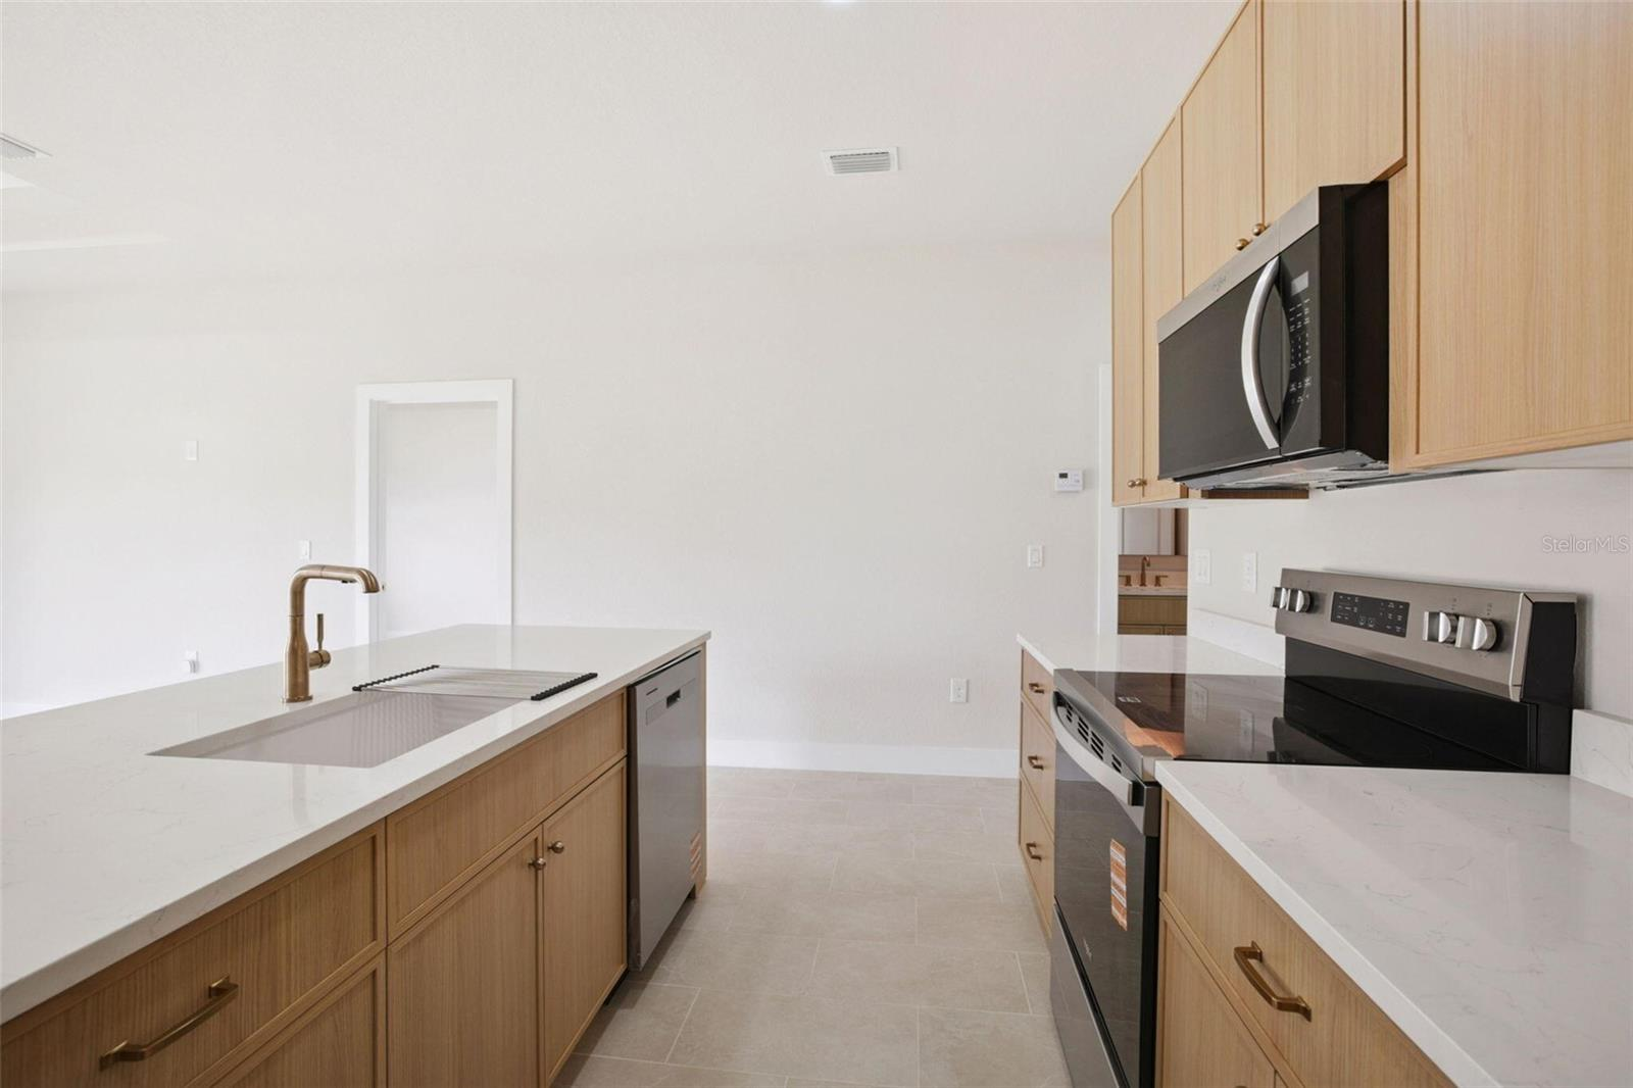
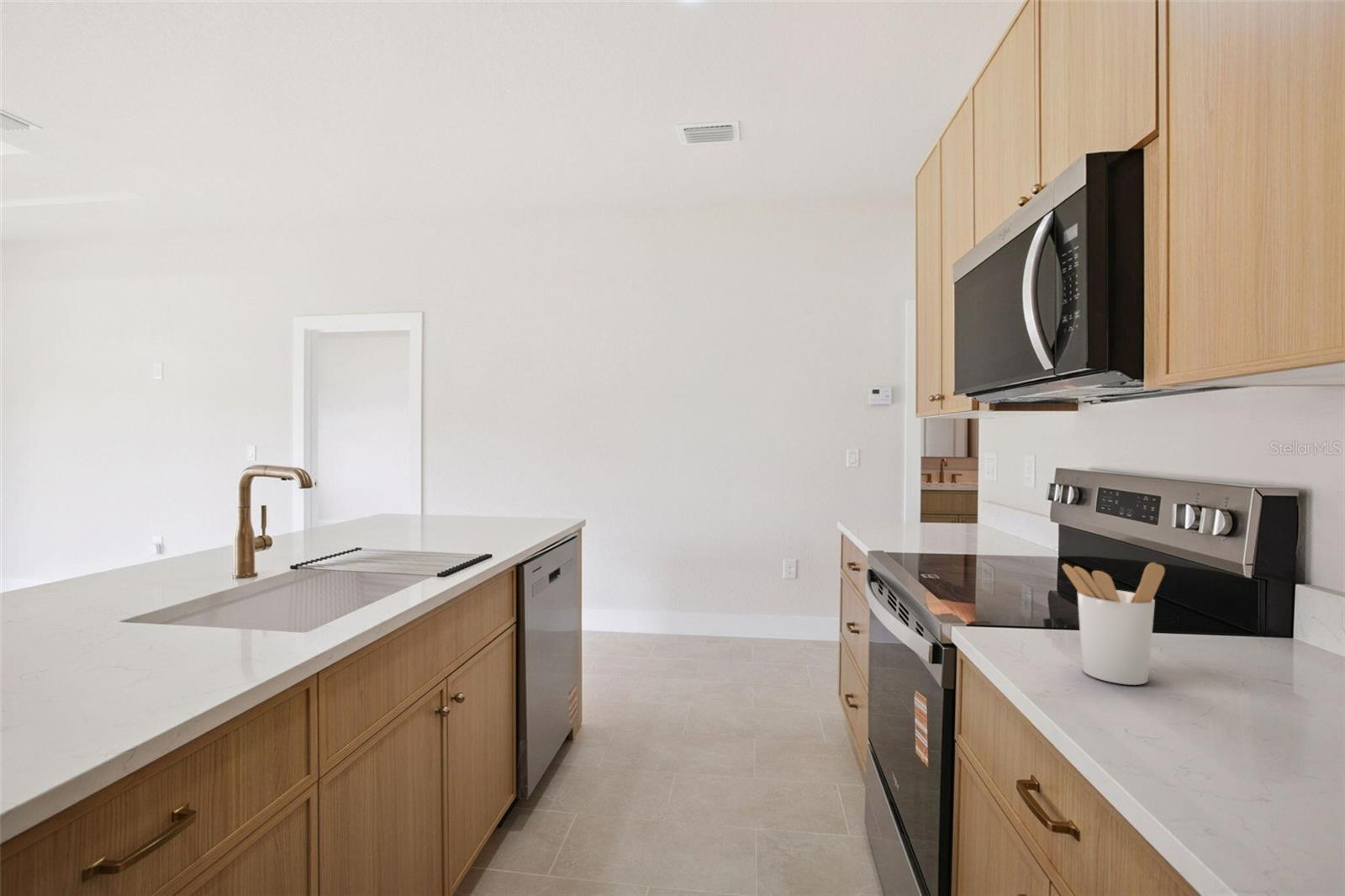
+ utensil holder [1062,561,1166,686]
